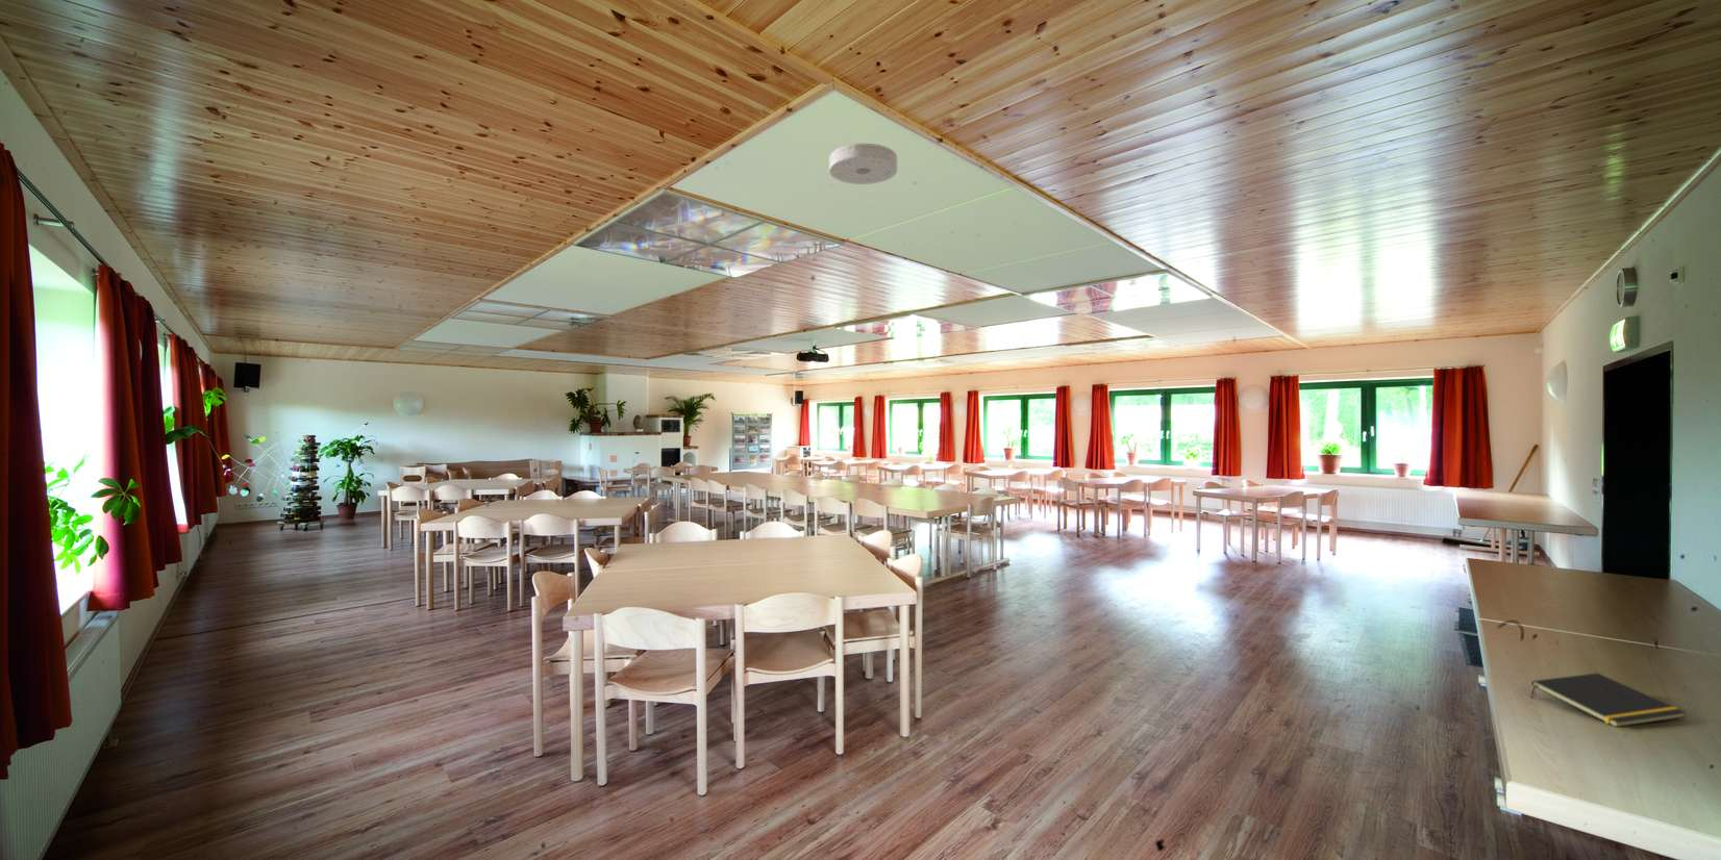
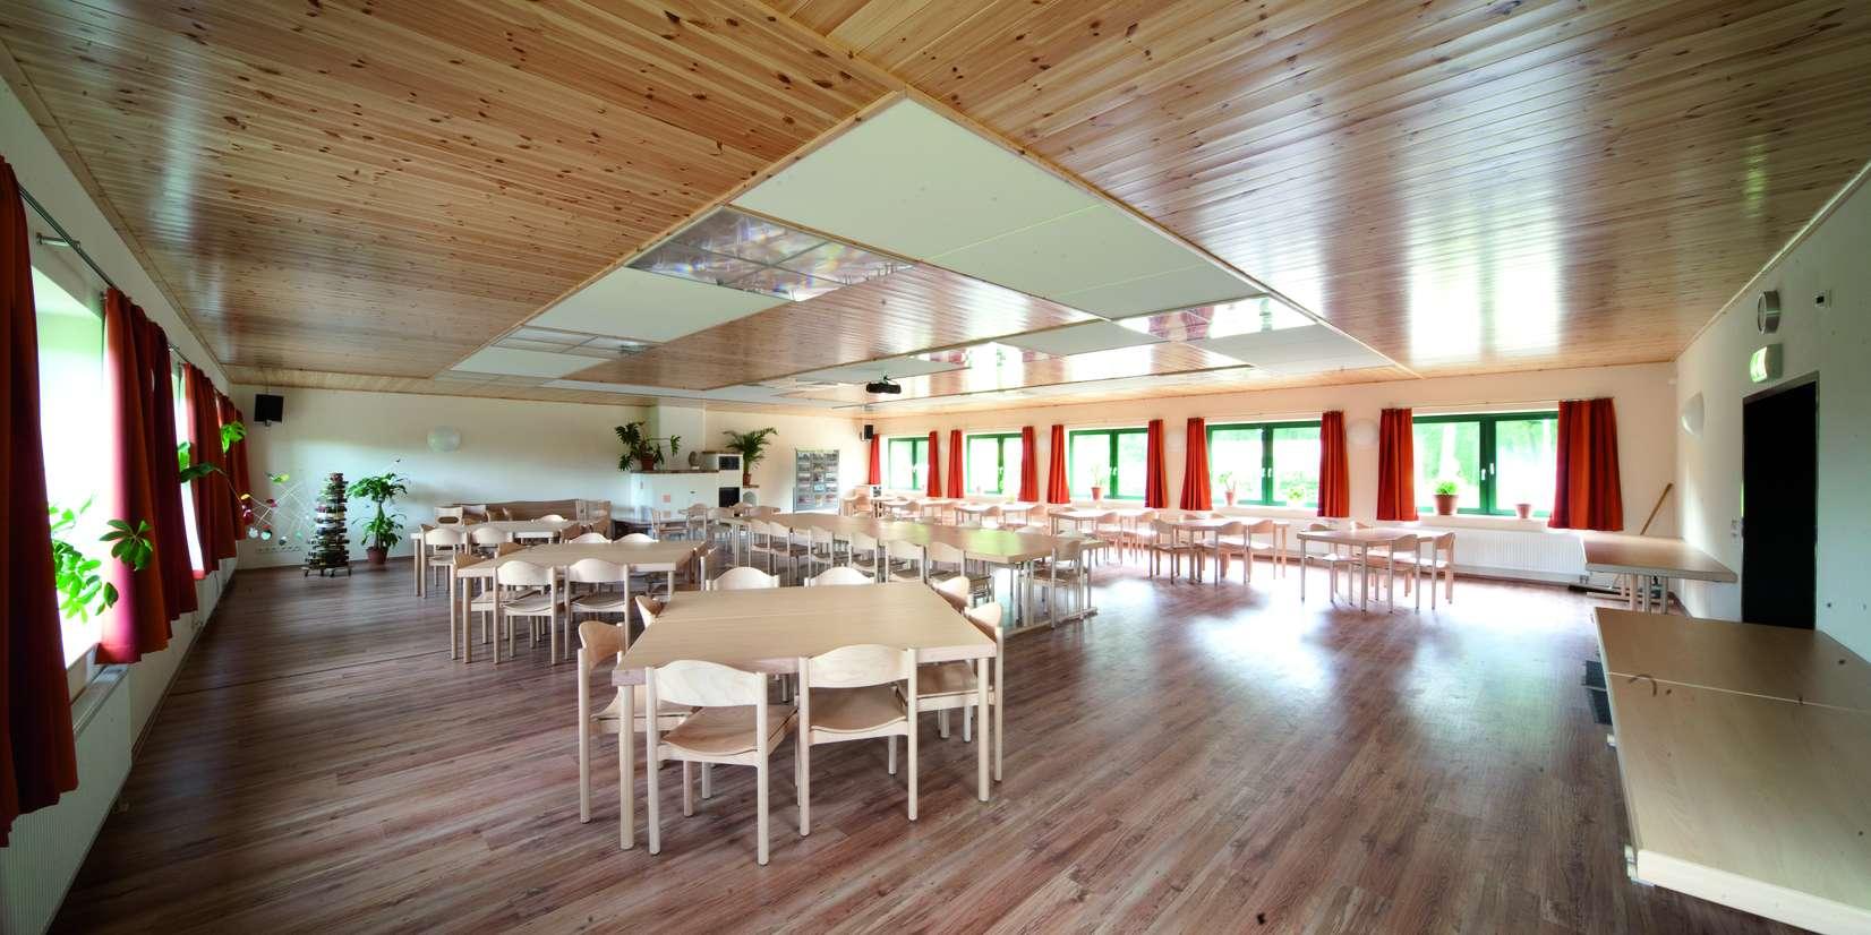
- smoke detector [829,143,898,185]
- notepad [1529,671,1688,727]
